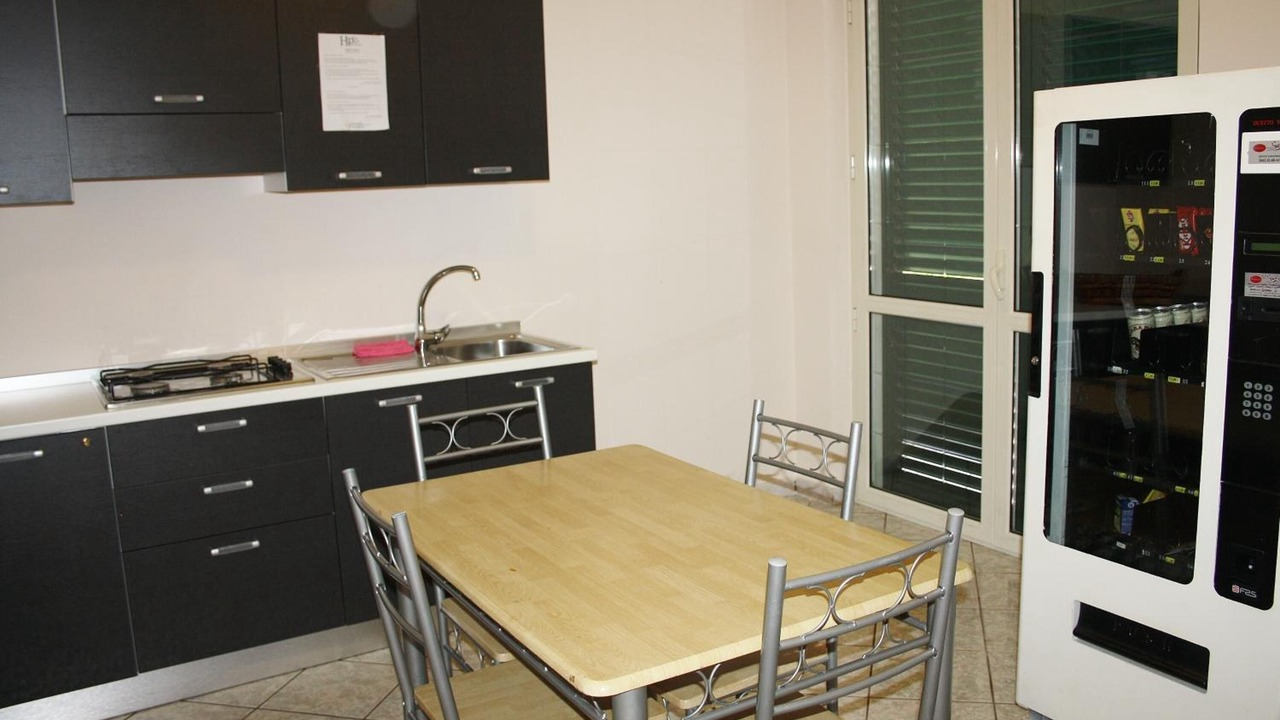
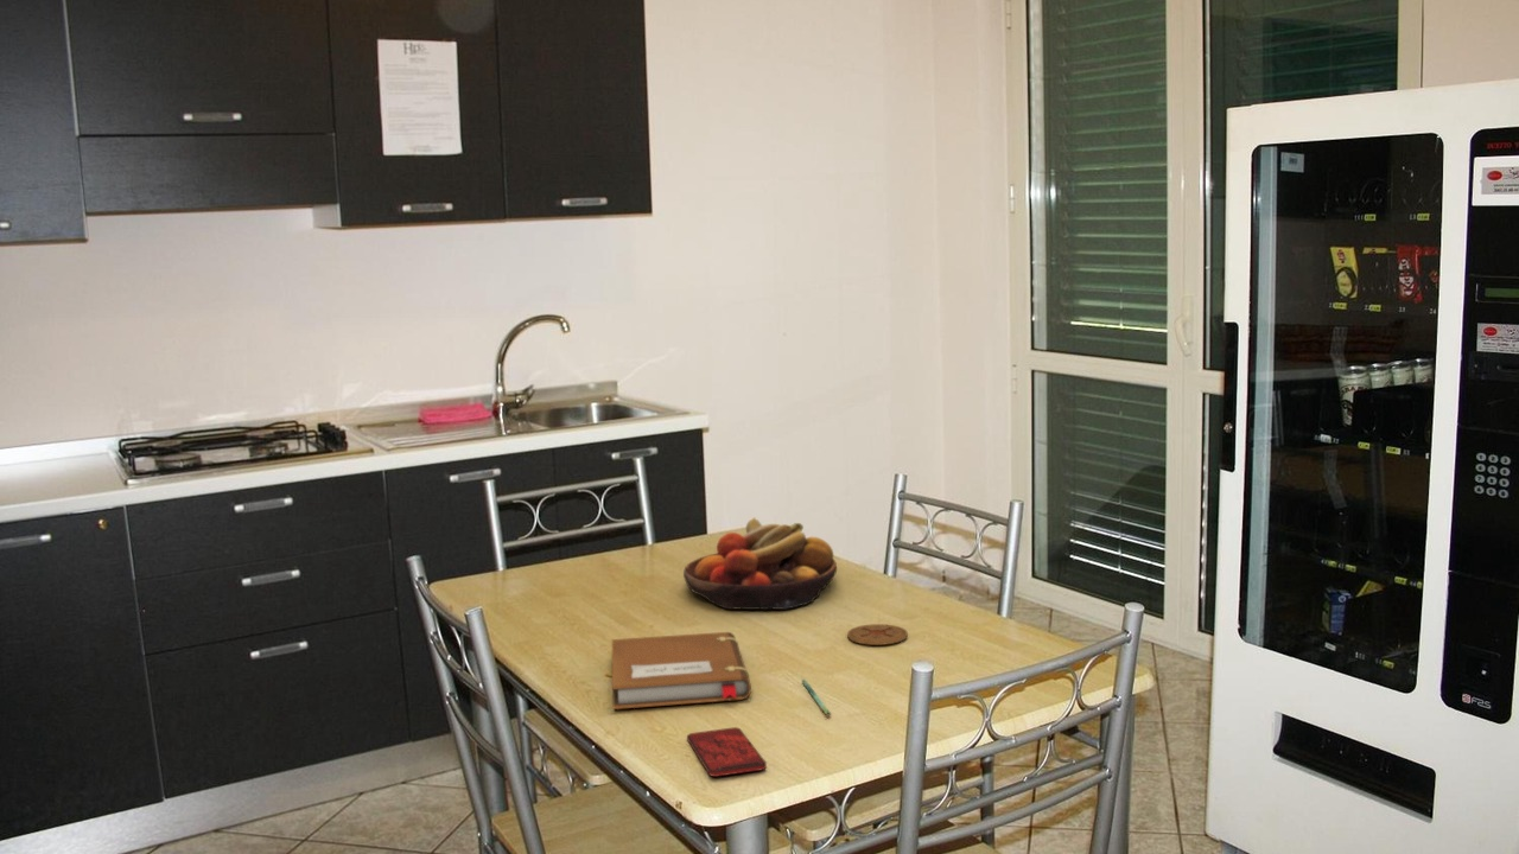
+ pen [801,678,832,718]
+ notebook [611,631,752,710]
+ smartphone [686,726,768,778]
+ coaster [846,623,909,646]
+ fruit bowl [682,517,838,611]
